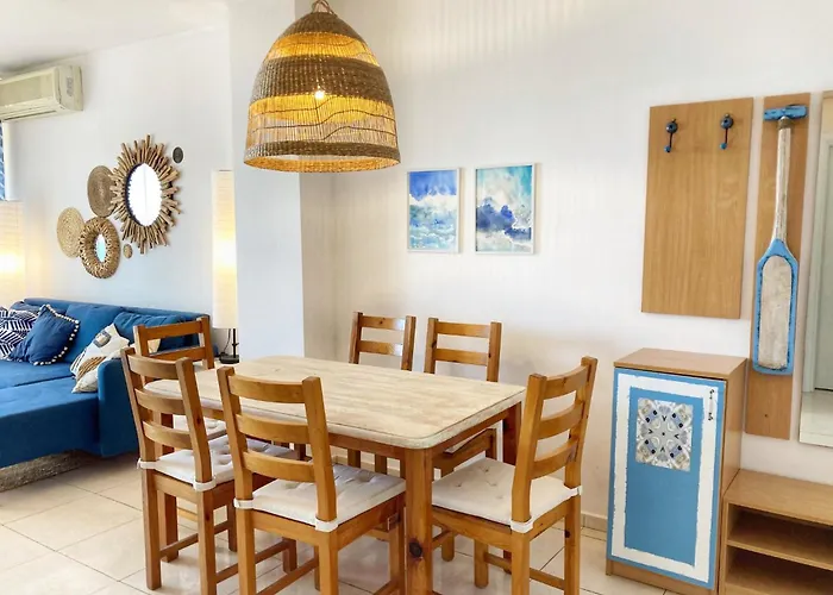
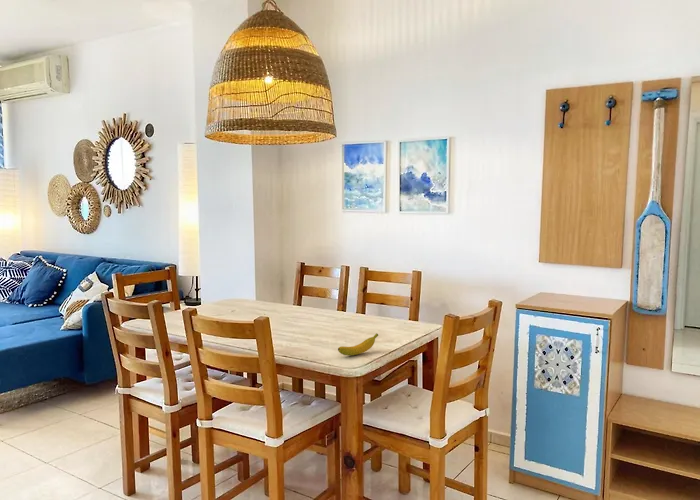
+ banana [337,332,379,356]
